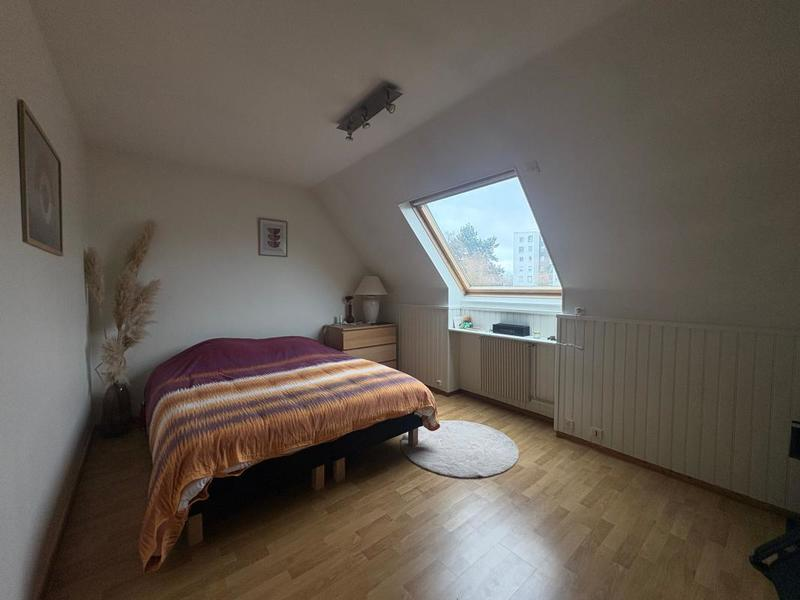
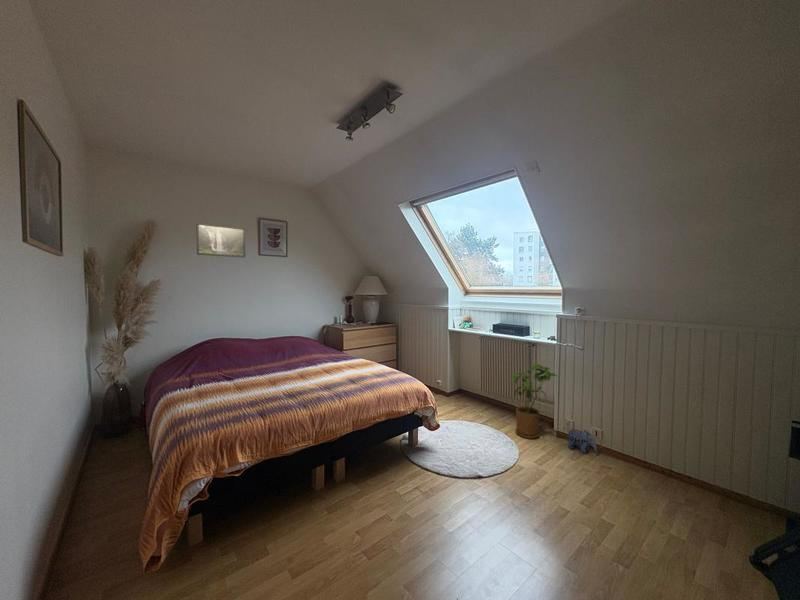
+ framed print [196,222,246,258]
+ plush toy [567,429,598,454]
+ house plant [512,363,558,440]
